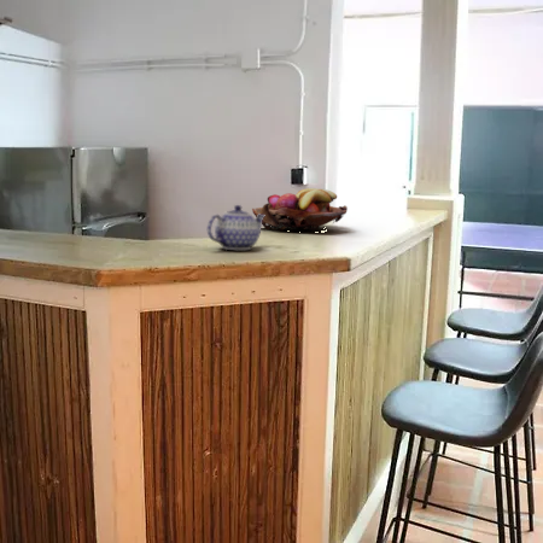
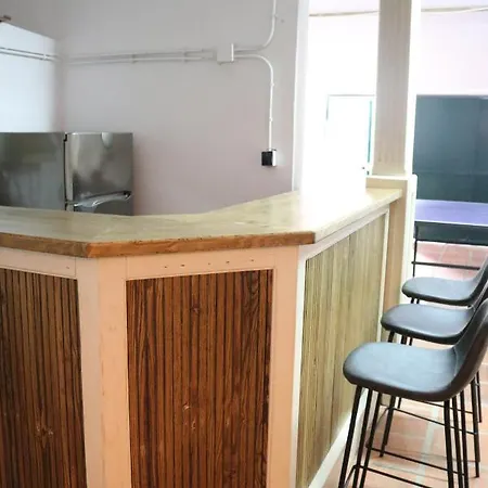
- fruit basket [251,187,349,233]
- teapot [206,204,265,251]
